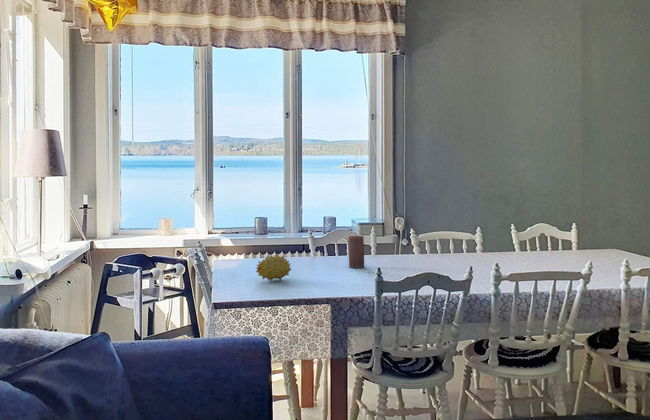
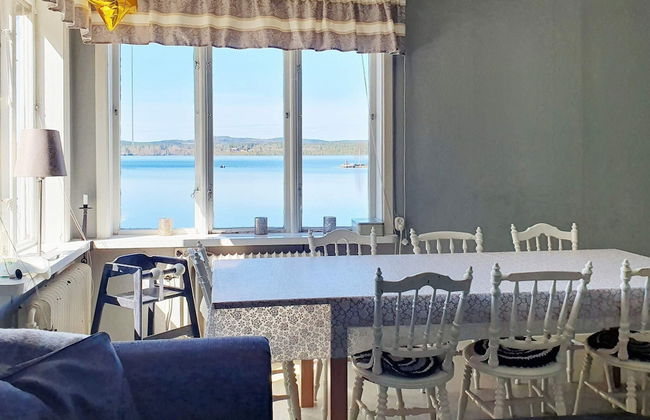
- candle [347,235,366,268]
- fruit [255,253,293,282]
